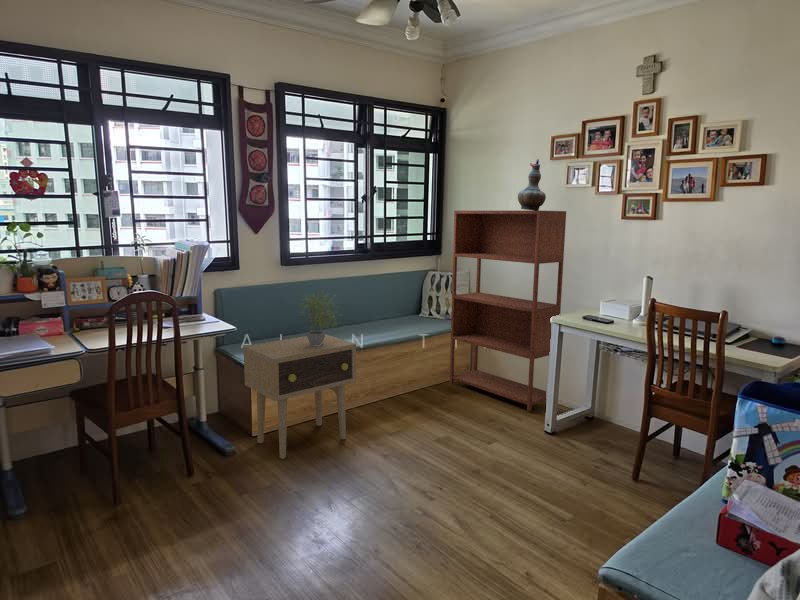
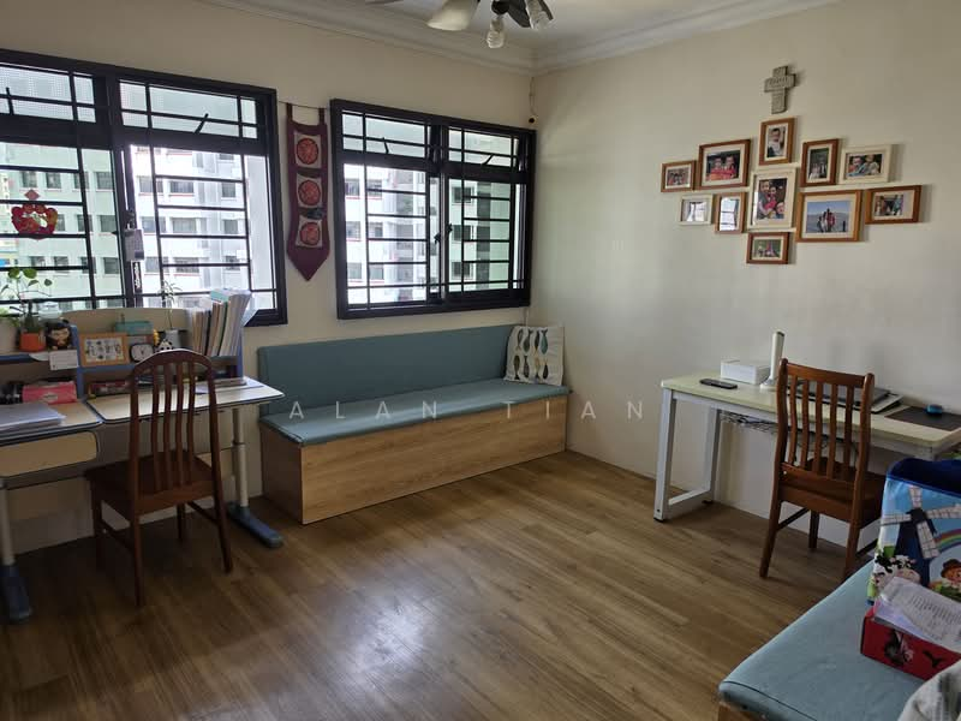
- side table [243,334,357,460]
- bookshelf [449,210,567,413]
- decorative vase [517,158,547,211]
- potted plant [298,286,343,346]
